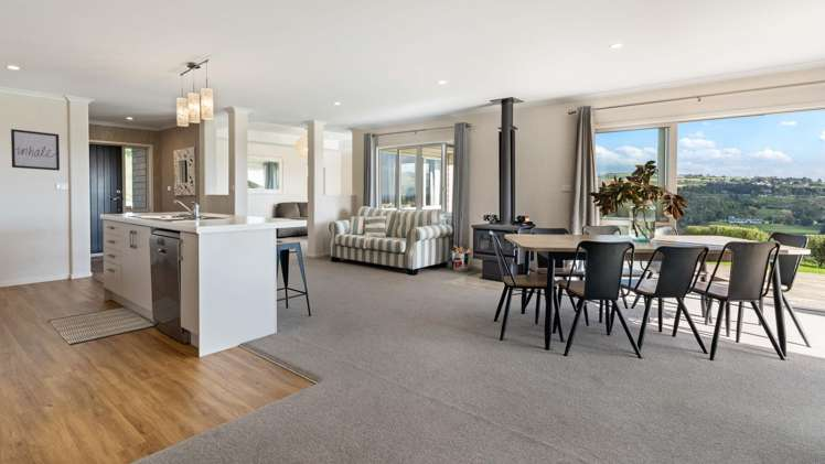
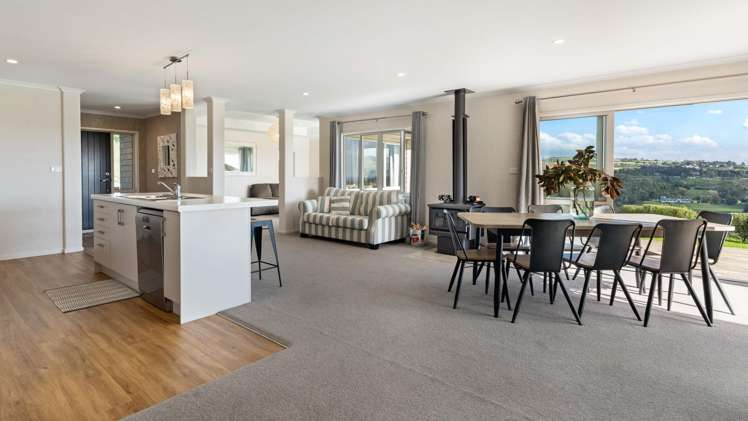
- wall art [10,128,61,172]
